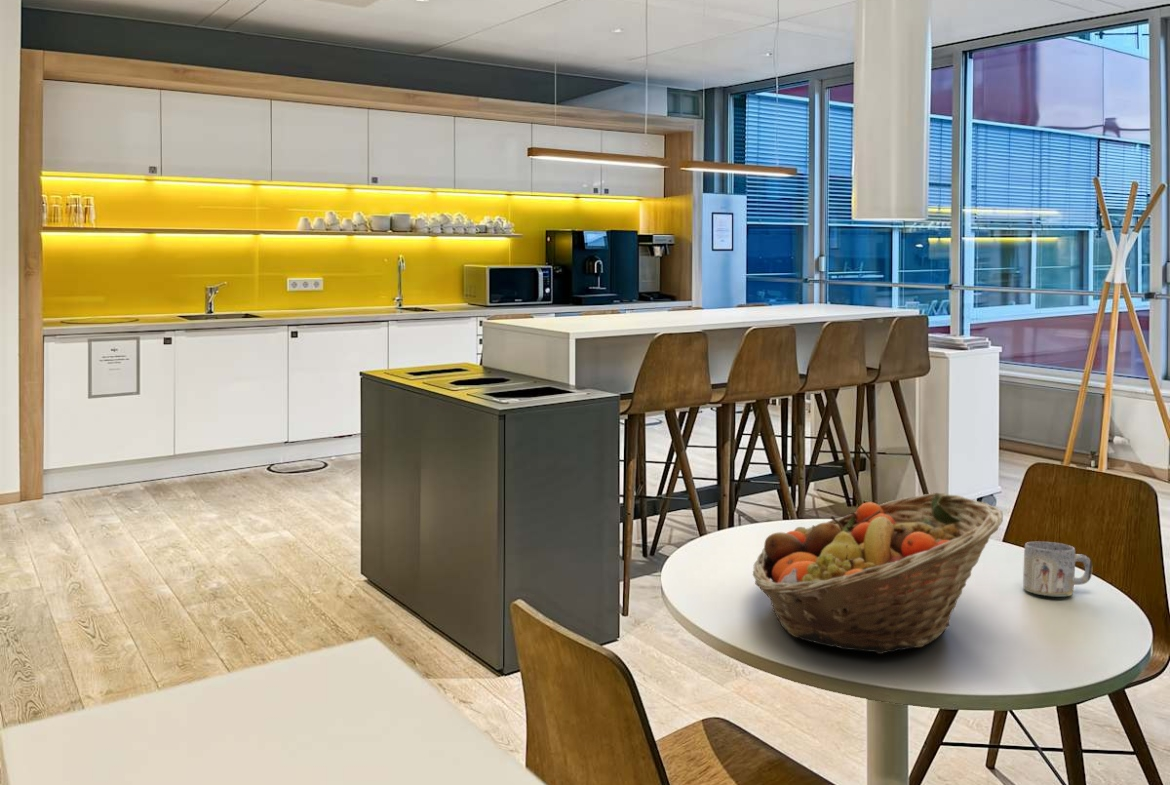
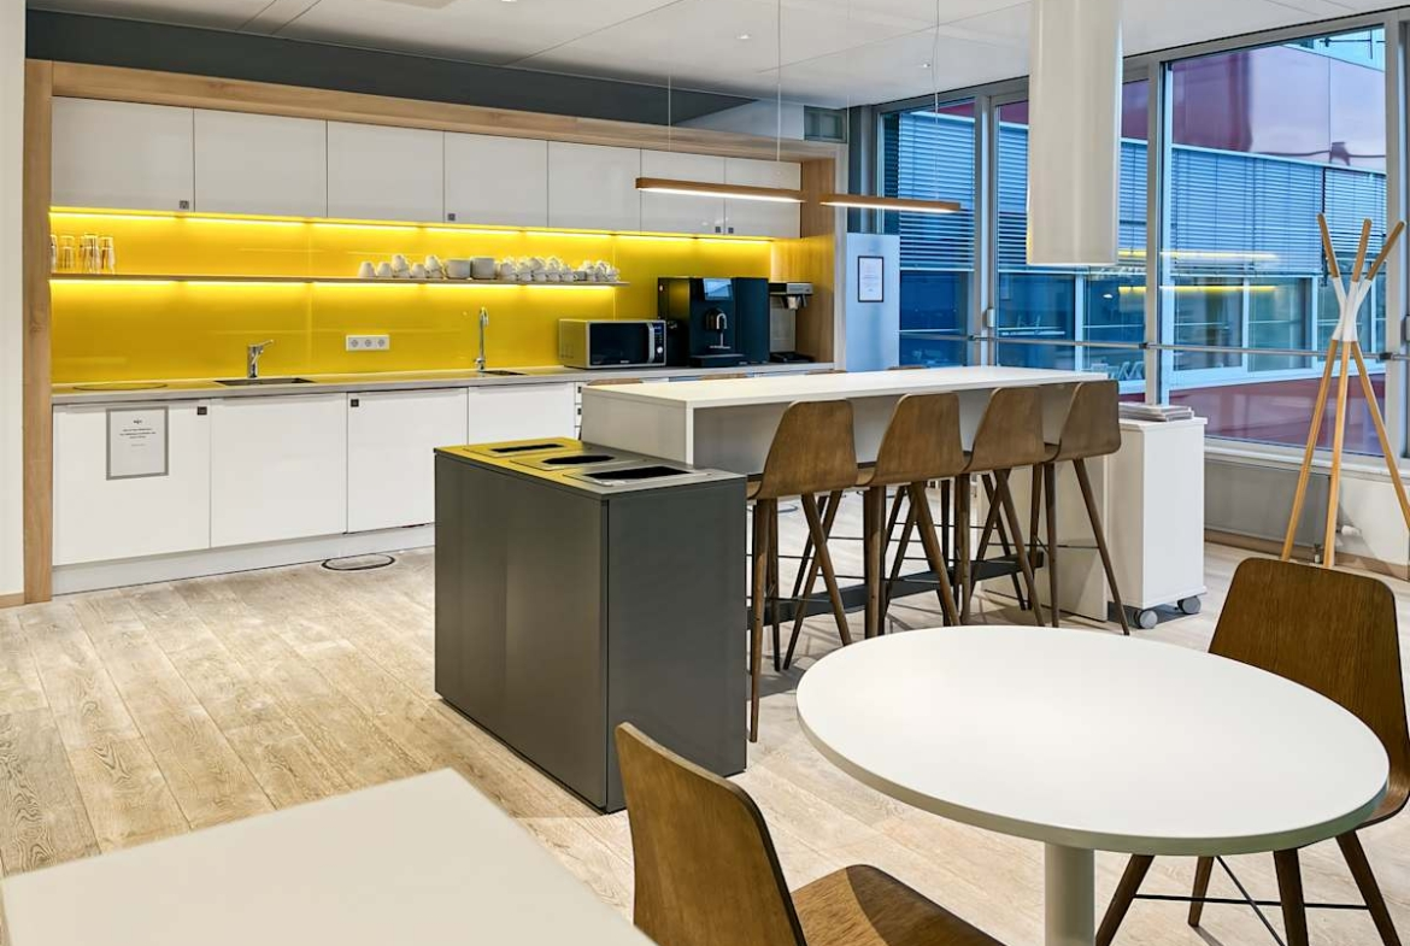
- mug [1022,541,1093,598]
- fruit basket [752,492,1004,655]
